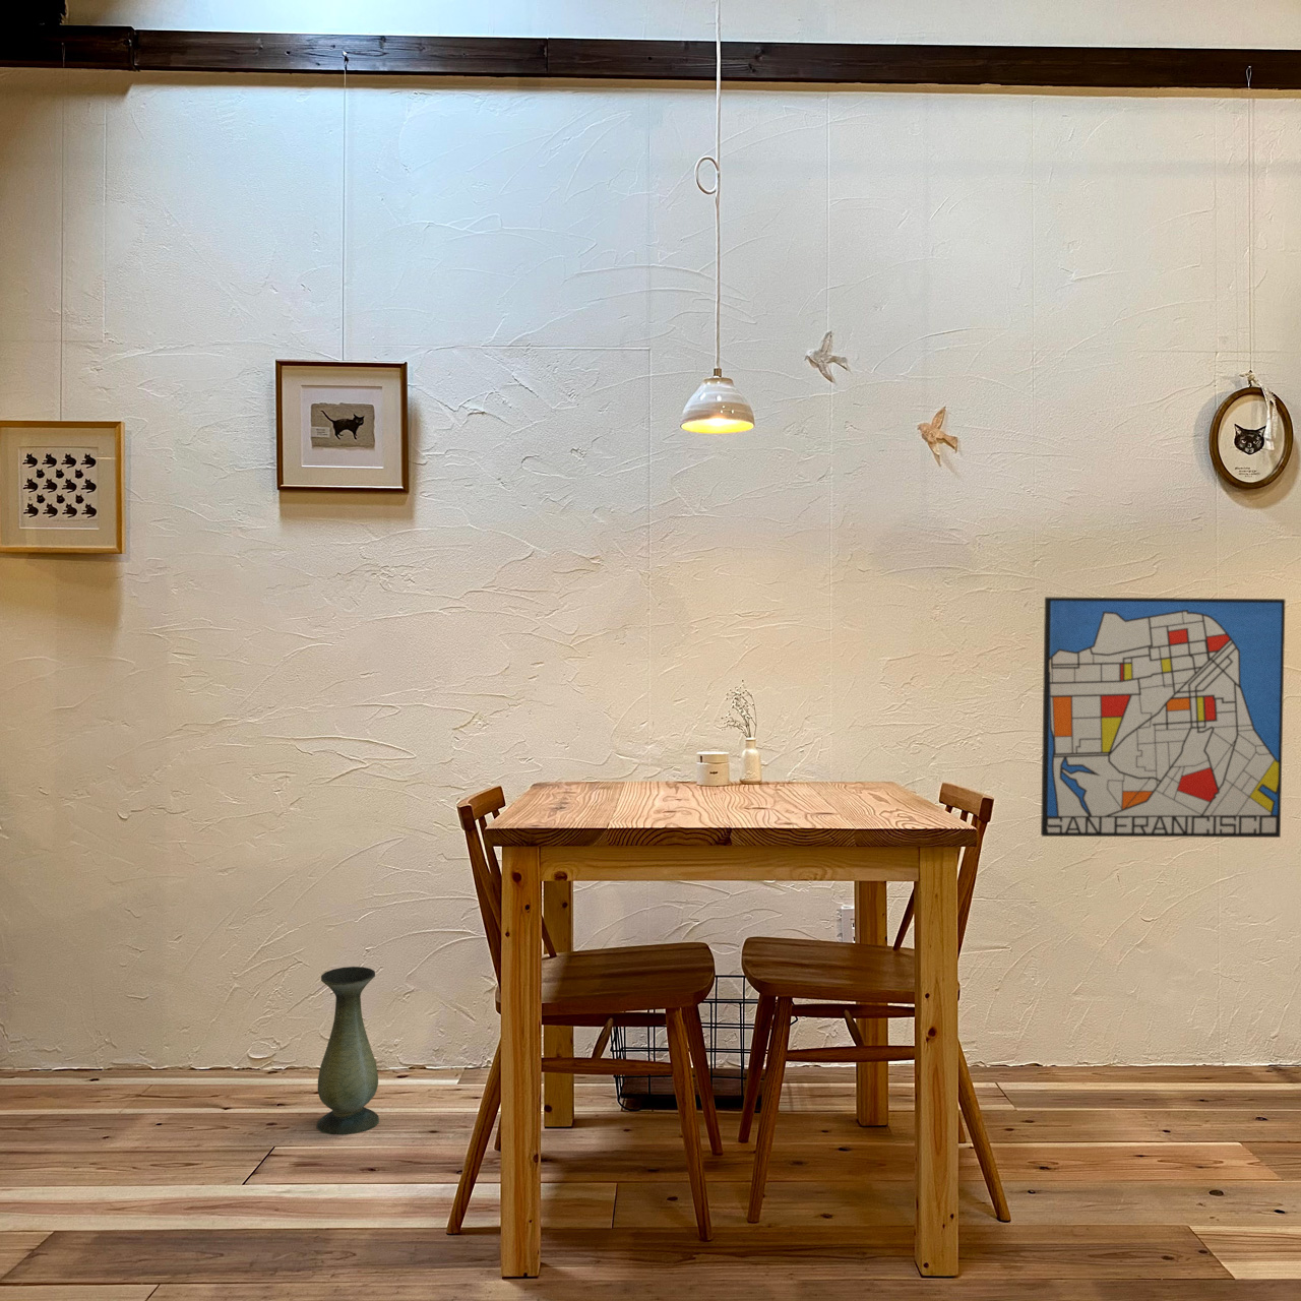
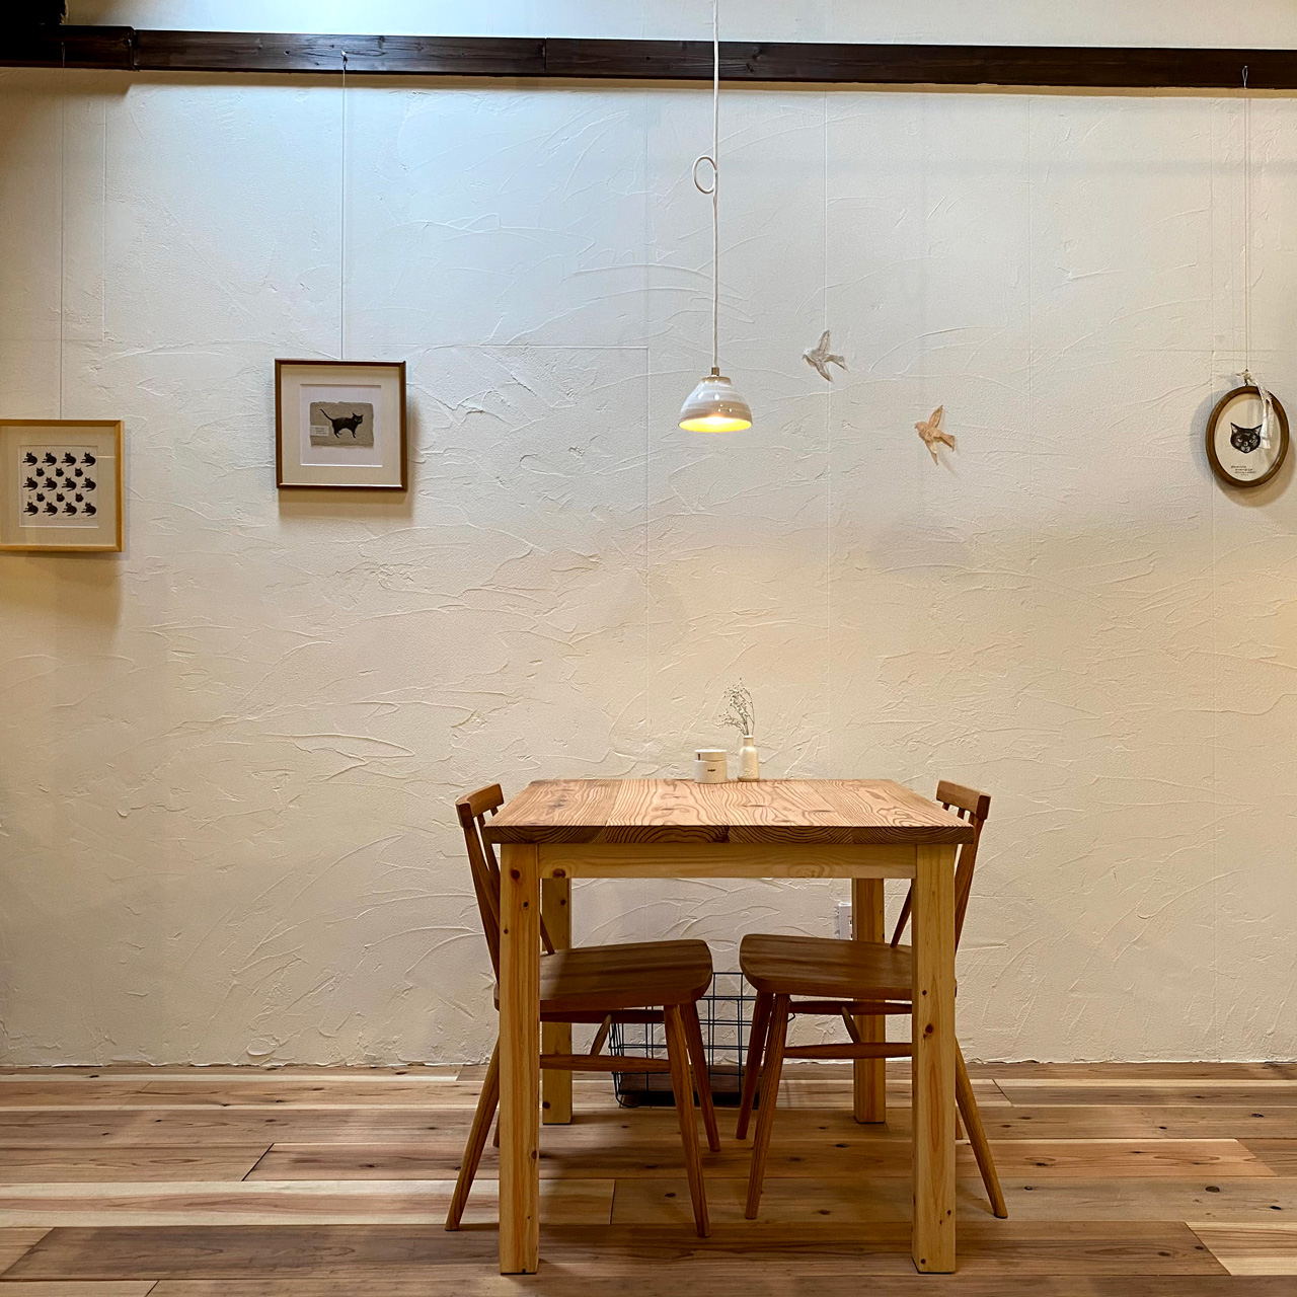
- wall art [1040,597,1286,839]
- vase [316,965,380,1137]
